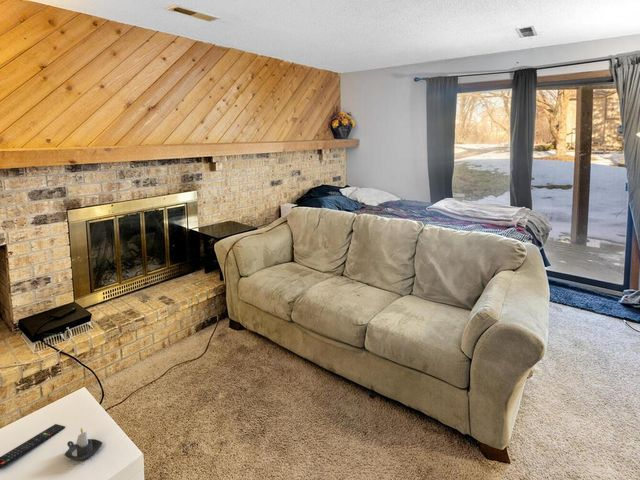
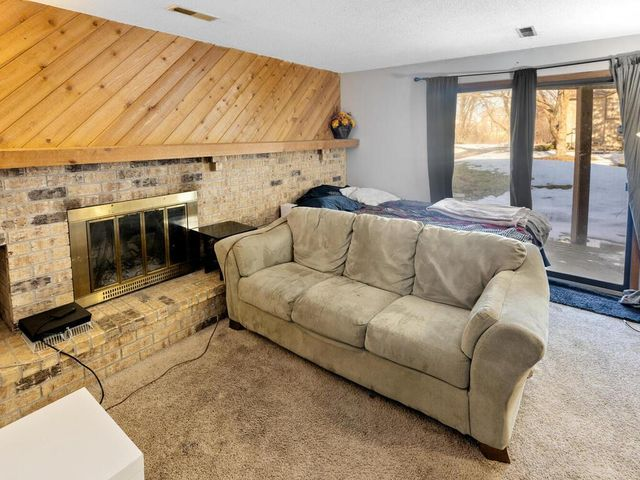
- candle [63,427,103,462]
- remote control [0,423,66,469]
